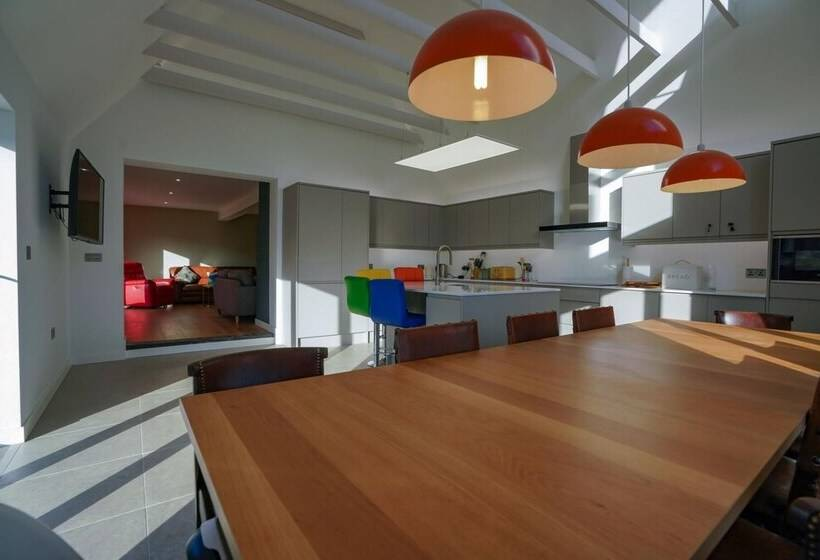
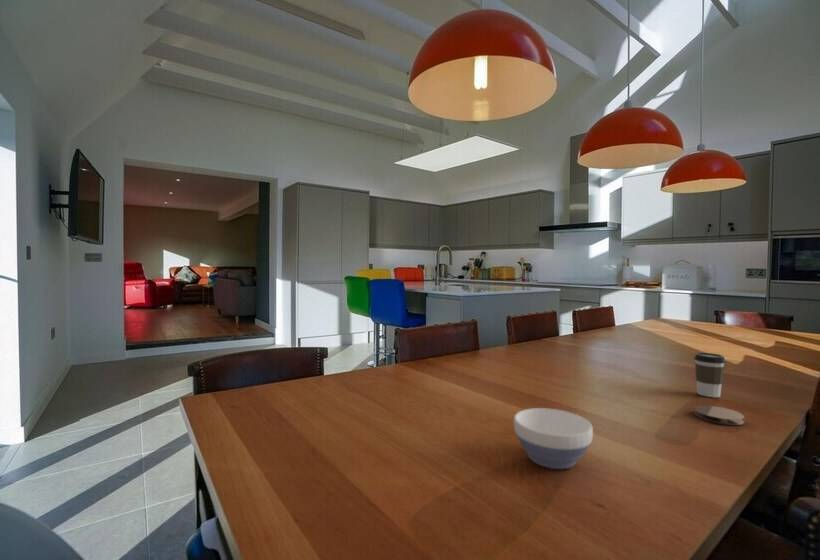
+ coaster [693,404,745,426]
+ bowl [513,407,594,470]
+ coffee cup [693,352,726,398]
